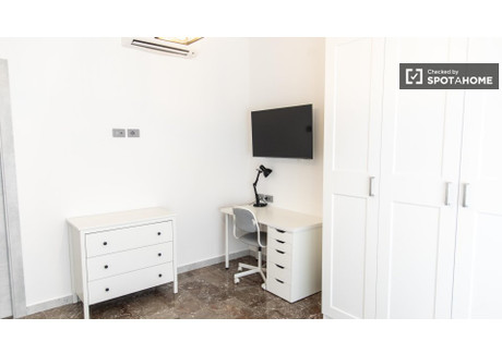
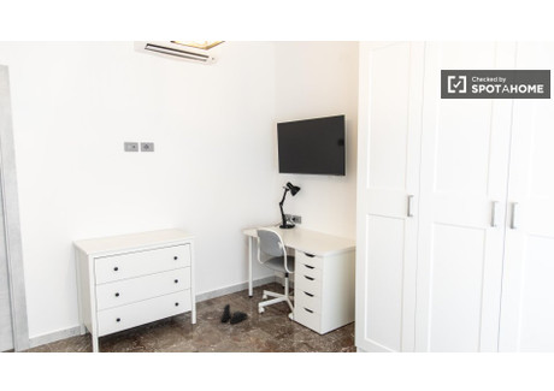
+ boots [219,302,248,325]
